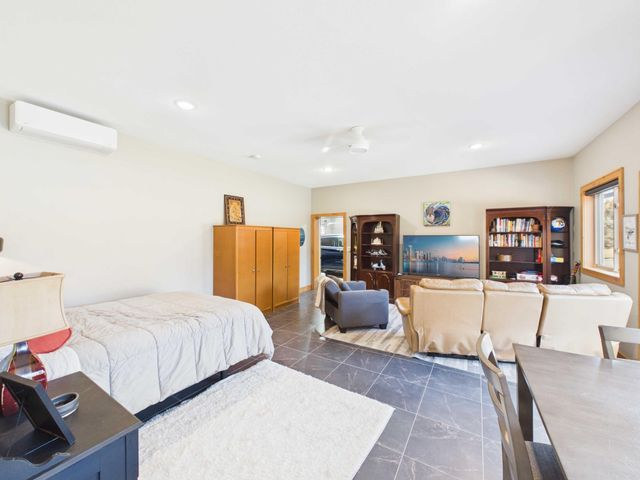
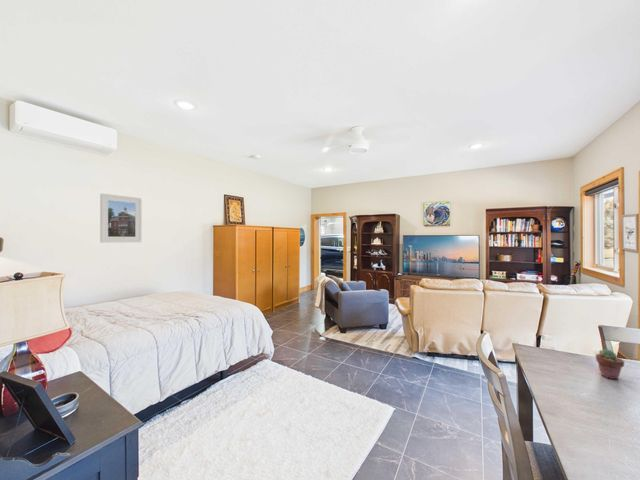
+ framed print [99,193,143,244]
+ potted succulent [595,348,625,380]
